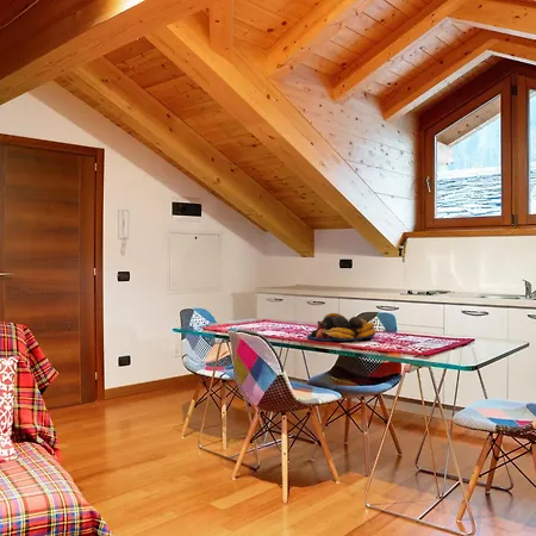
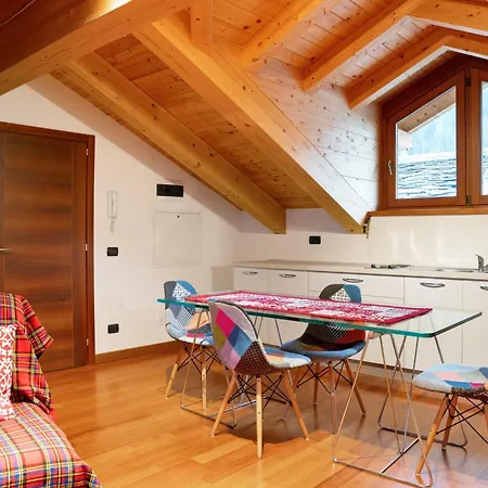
- fruit bowl [306,312,376,342]
